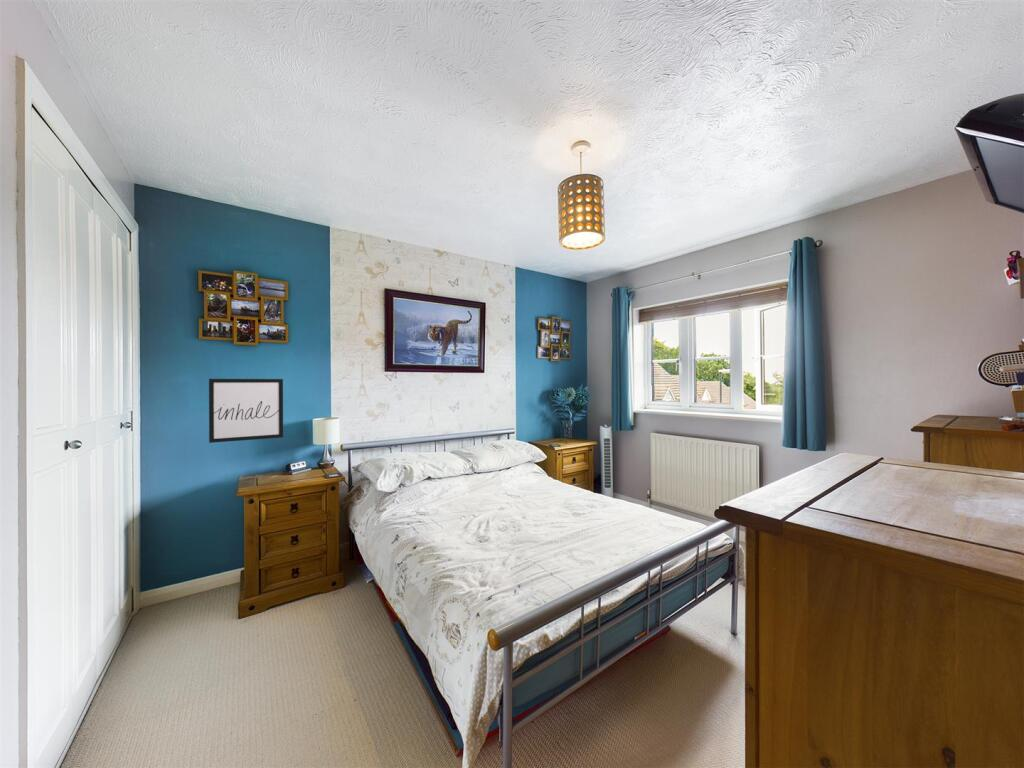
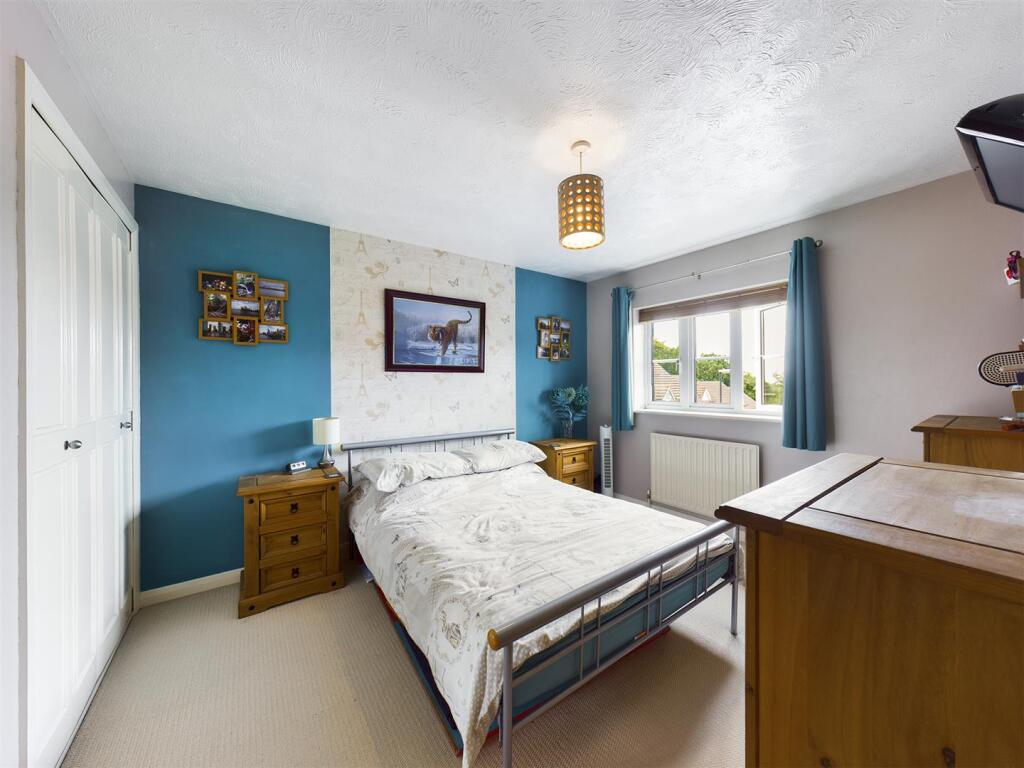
- wall art [208,378,284,444]
